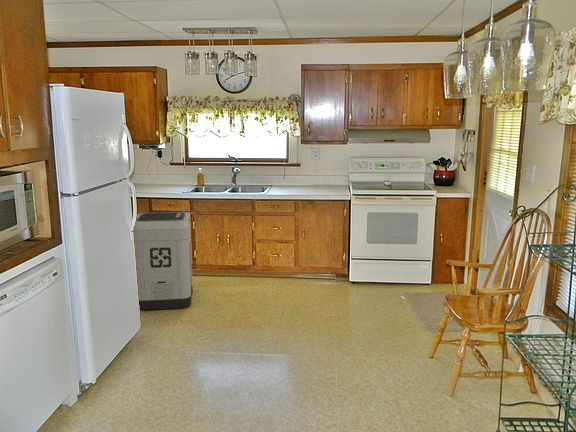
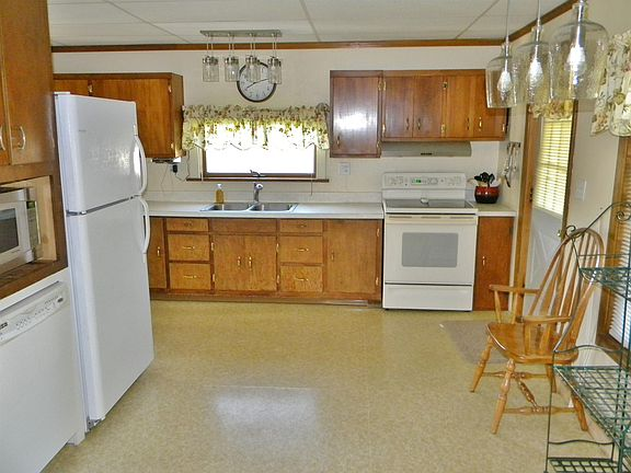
- trash can [134,211,194,311]
